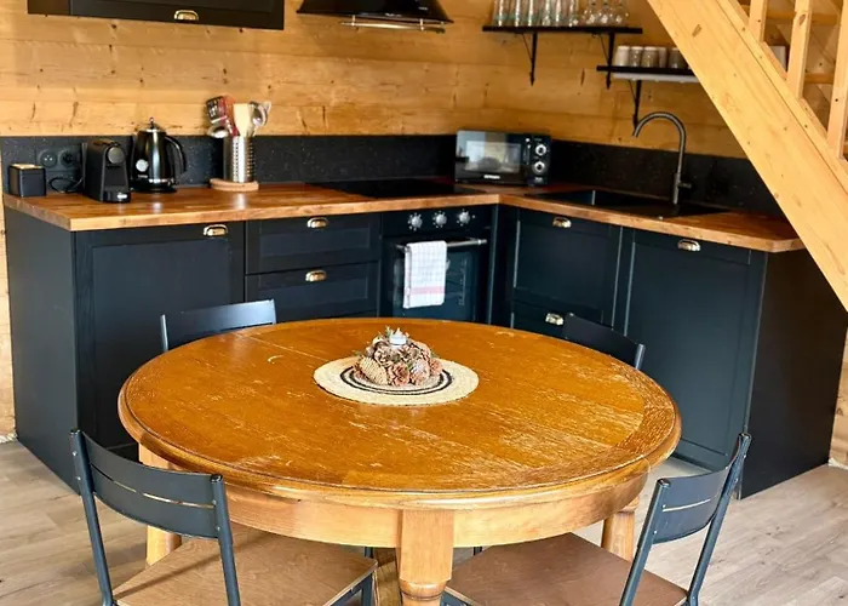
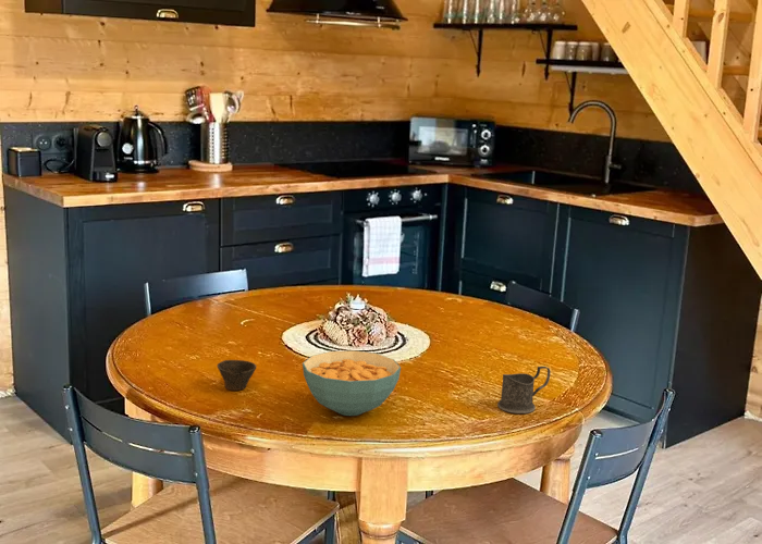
+ cereal bowl [302,349,402,417]
+ cup [216,359,258,392]
+ mug [496,366,552,415]
